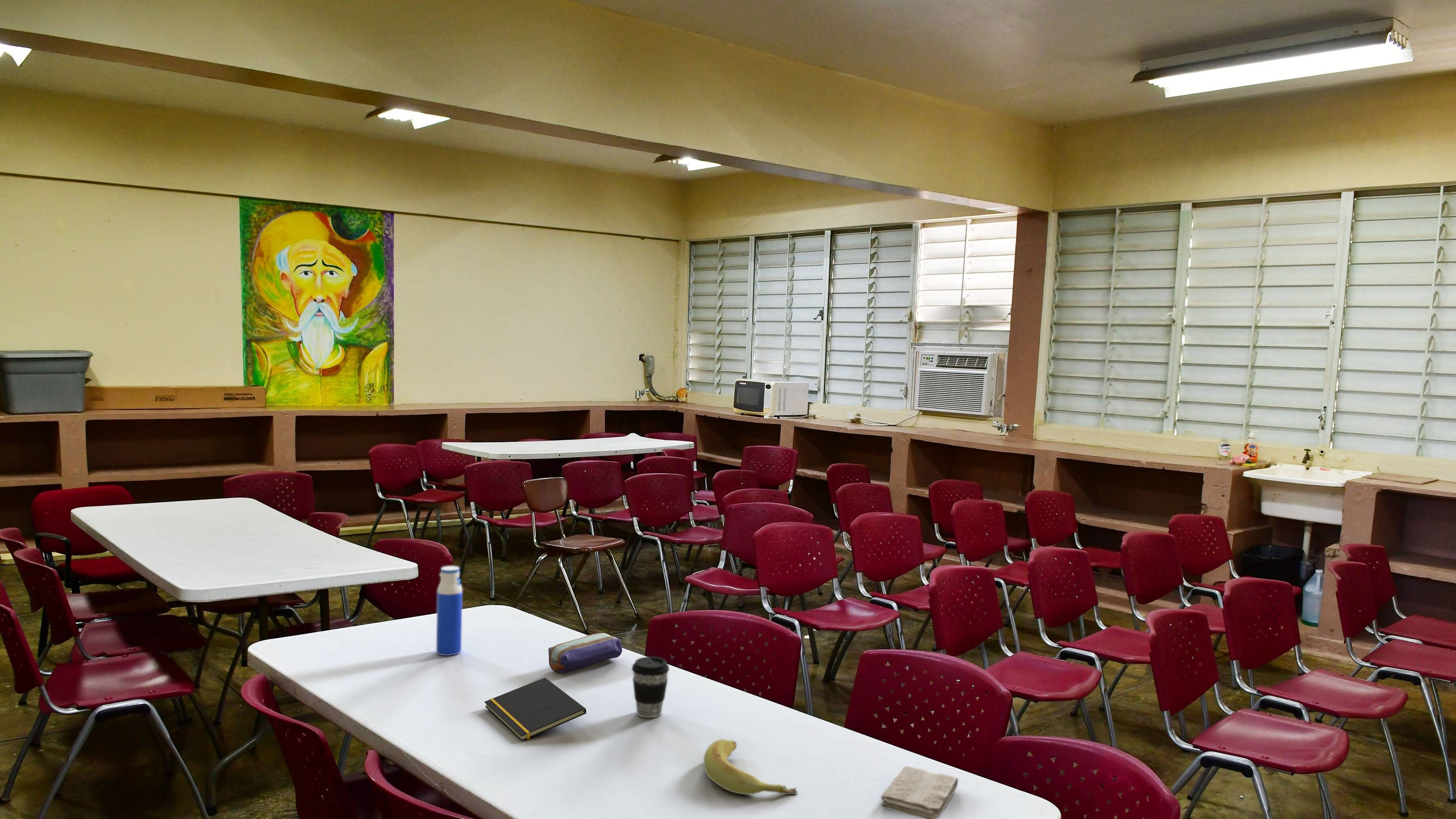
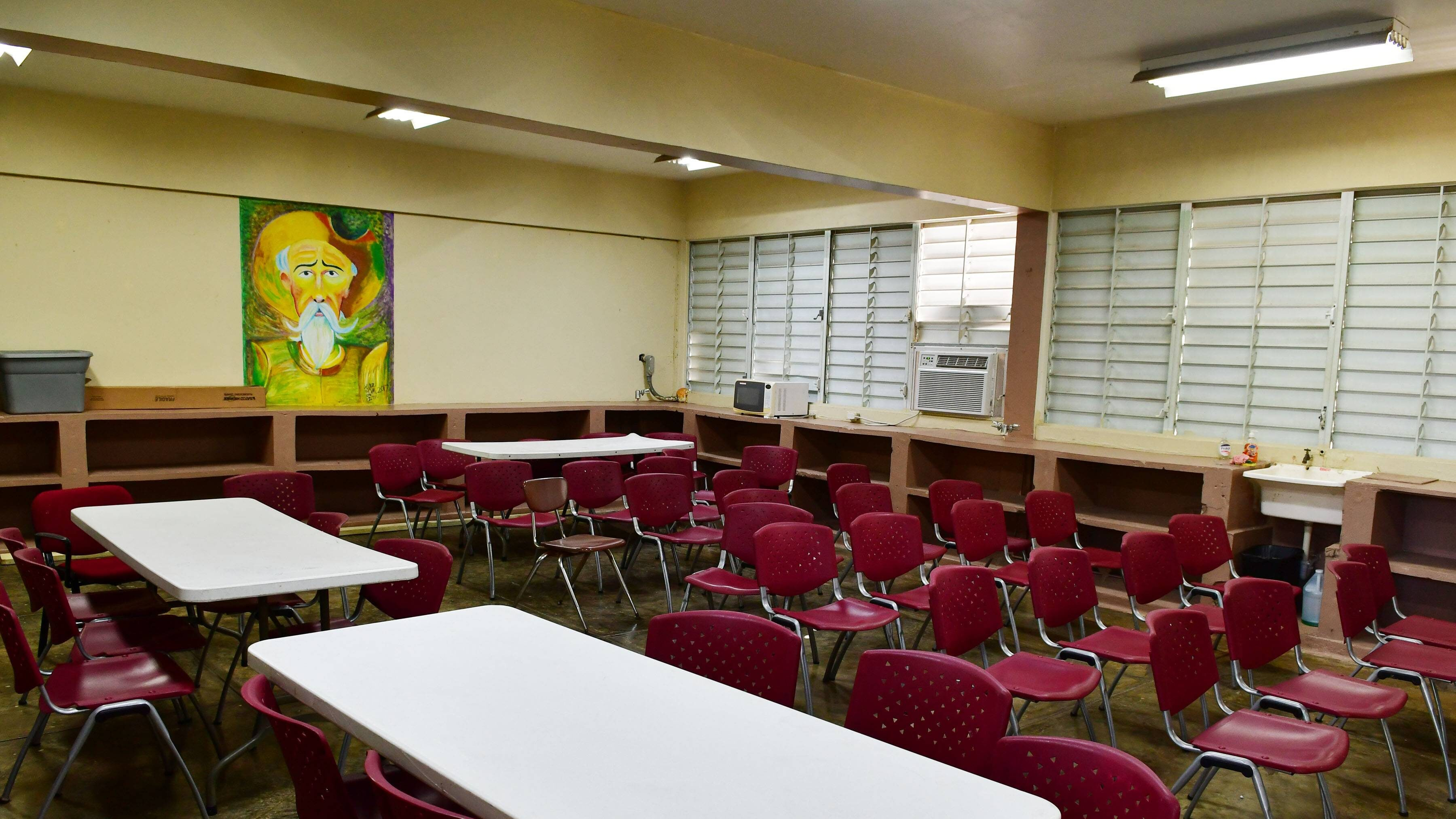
- notepad [484,677,587,742]
- water bottle [436,565,463,656]
- banana [703,739,798,795]
- washcloth [880,766,959,819]
- coffee cup [631,656,670,718]
- pencil case [548,633,622,673]
